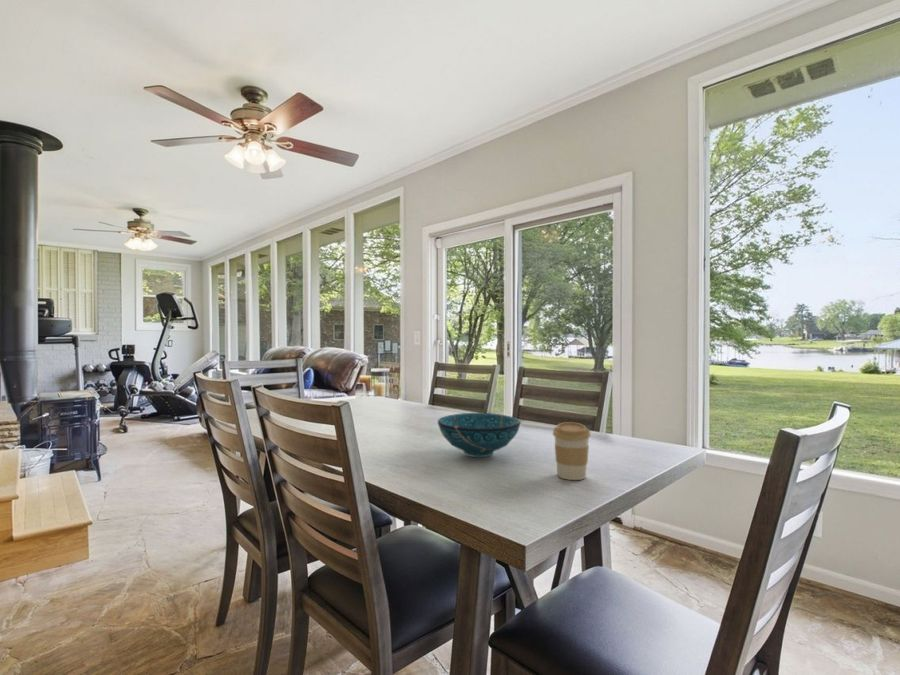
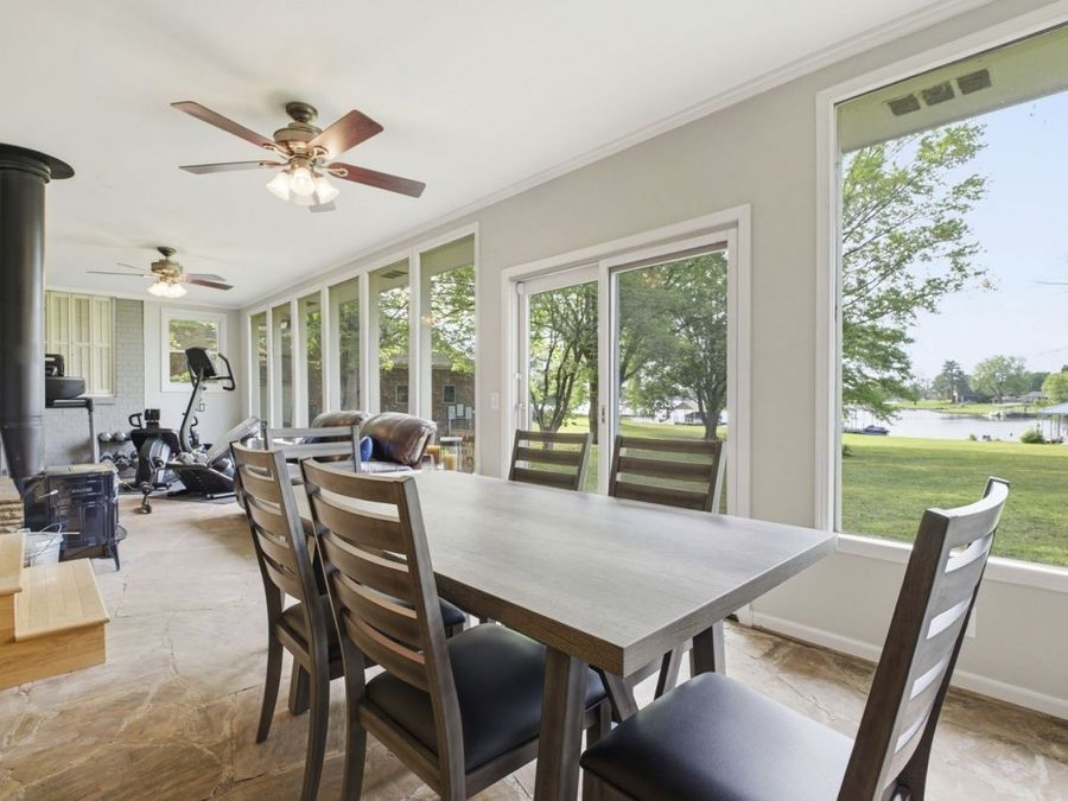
- coffee cup [552,421,592,481]
- decorative bowl [437,412,522,458]
